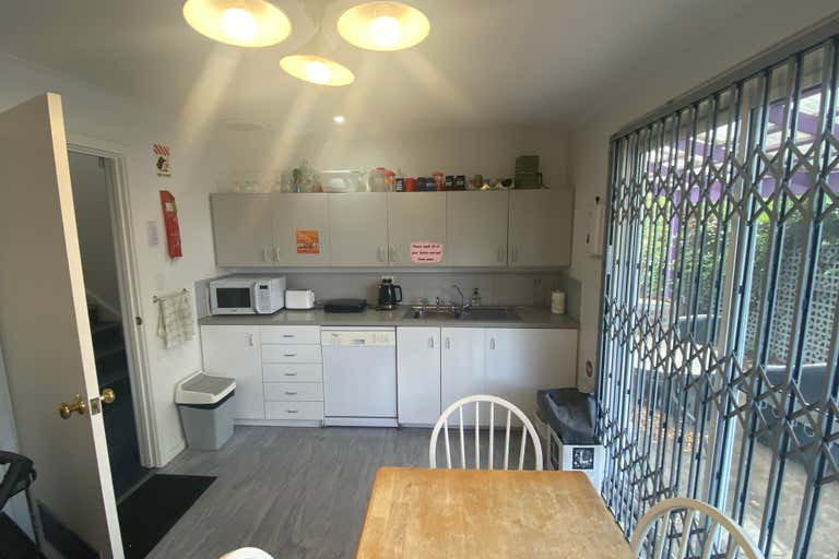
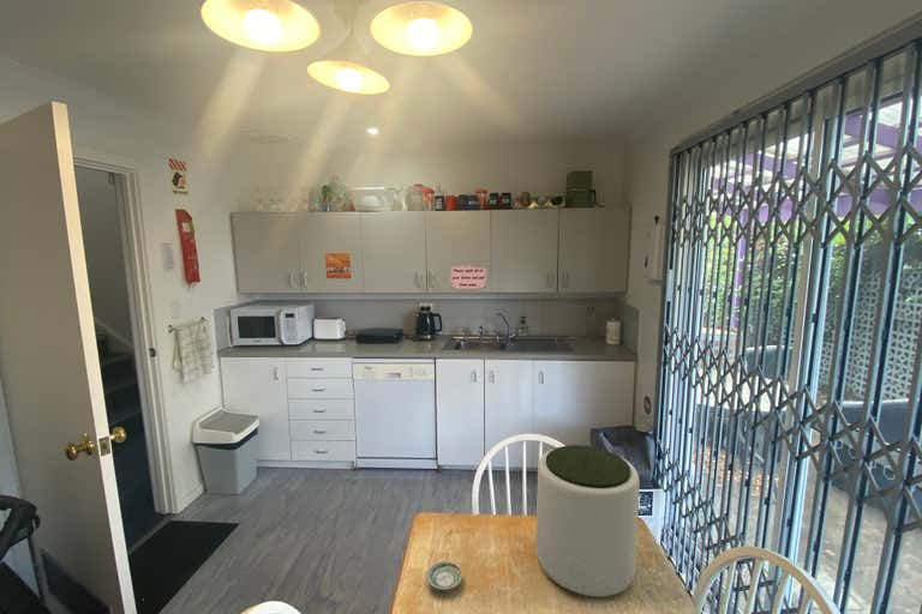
+ saucer [425,560,463,591]
+ plant pot [535,444,641,597]
